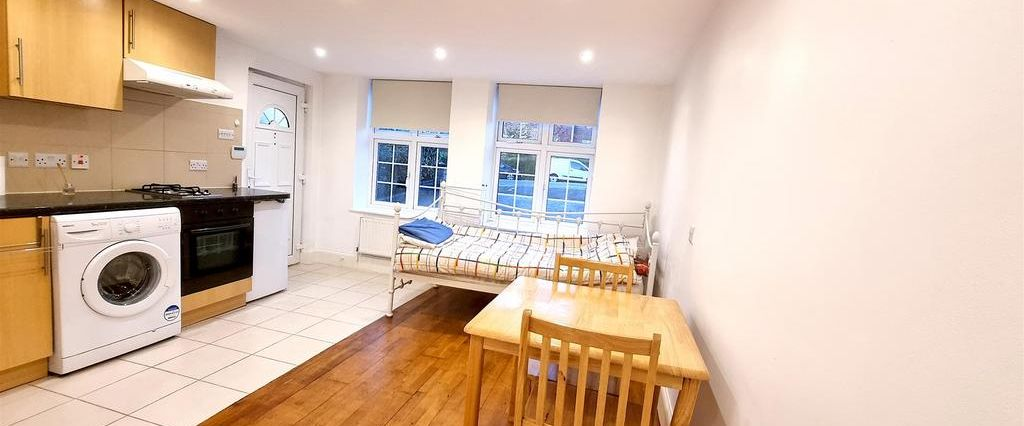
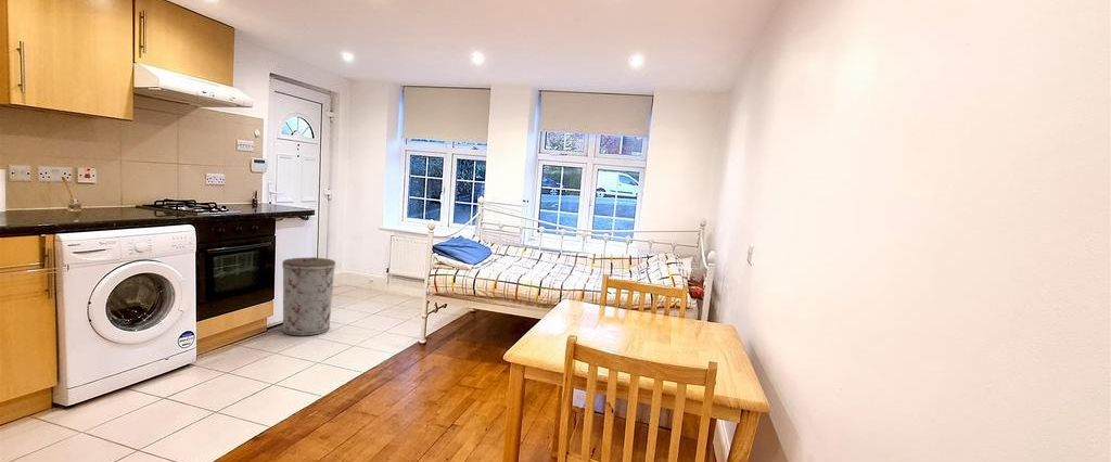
+ trash can [281,256,336,336]
